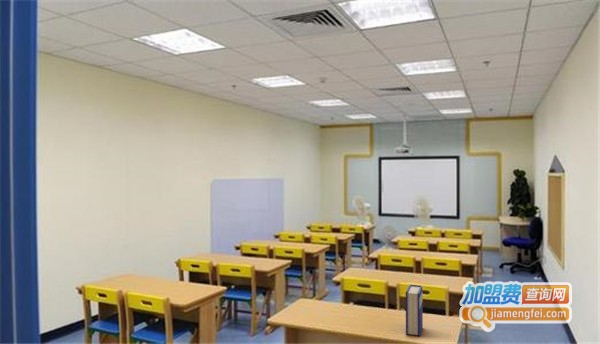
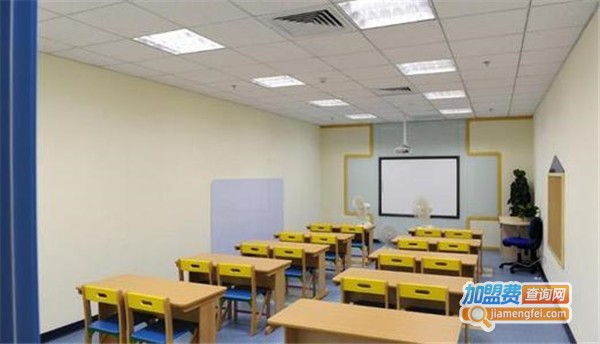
- hardback book [405,284,424,338]
